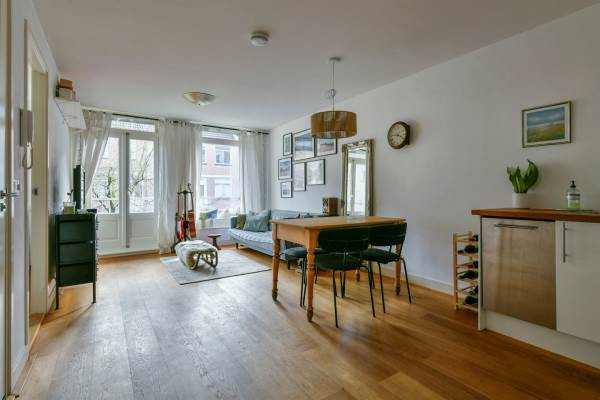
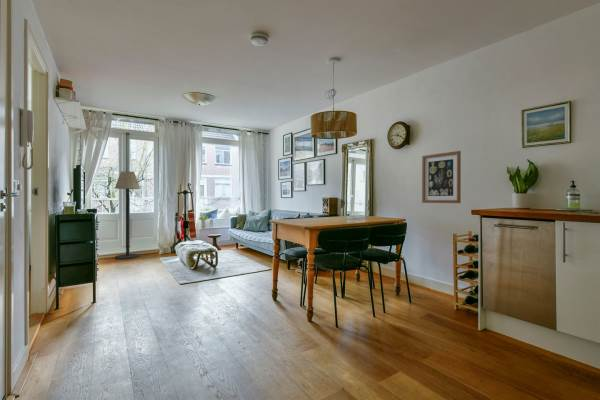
+ wall art [421,150,462,204]
+ floor lamp [113,170,141,260]
